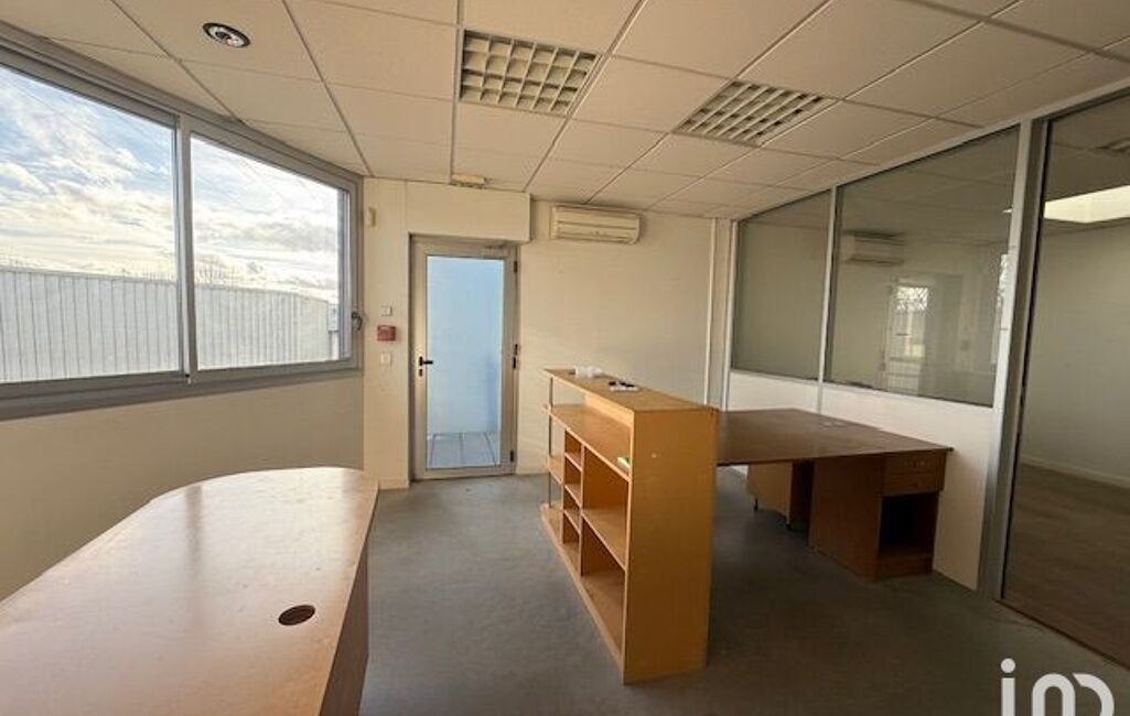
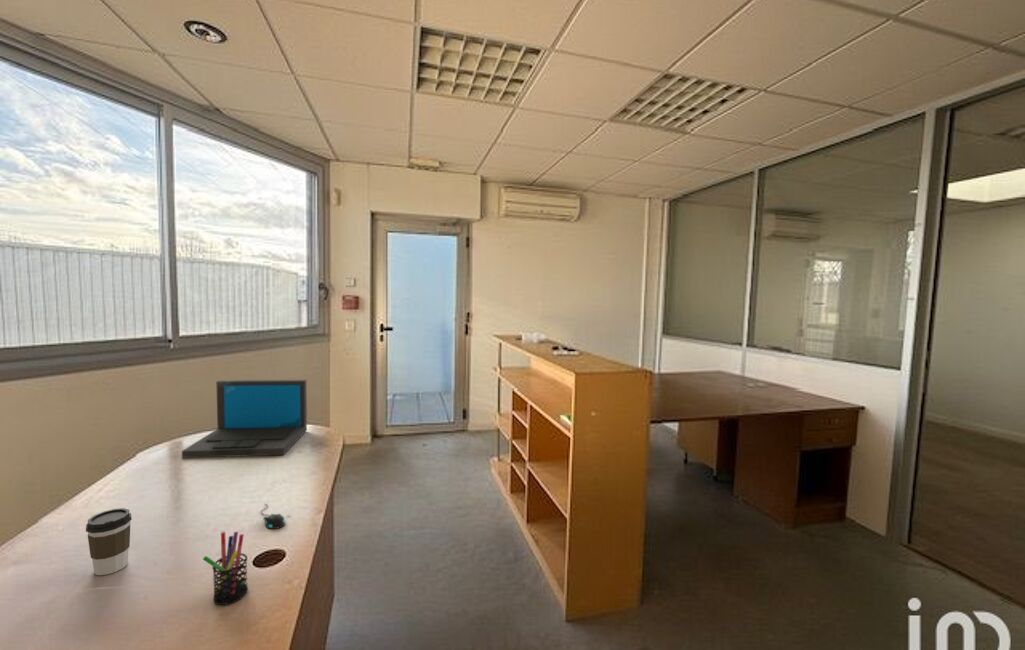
+ coffee cup [85,507,133,576]
+ mouse [260,503,286,530]
+ laptop [181,379,308,459]
+ pen holder [202,531,249,606]
